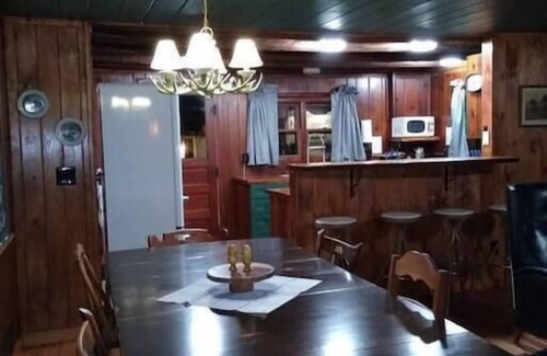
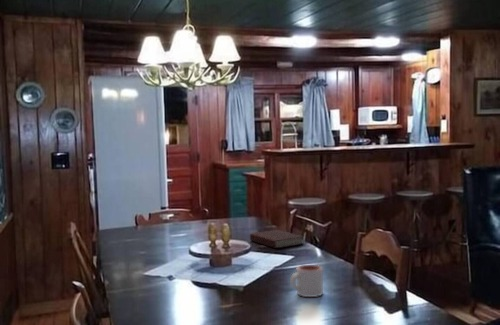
+ mug [289,264,324,298]
+ book [249,229,304,249]
